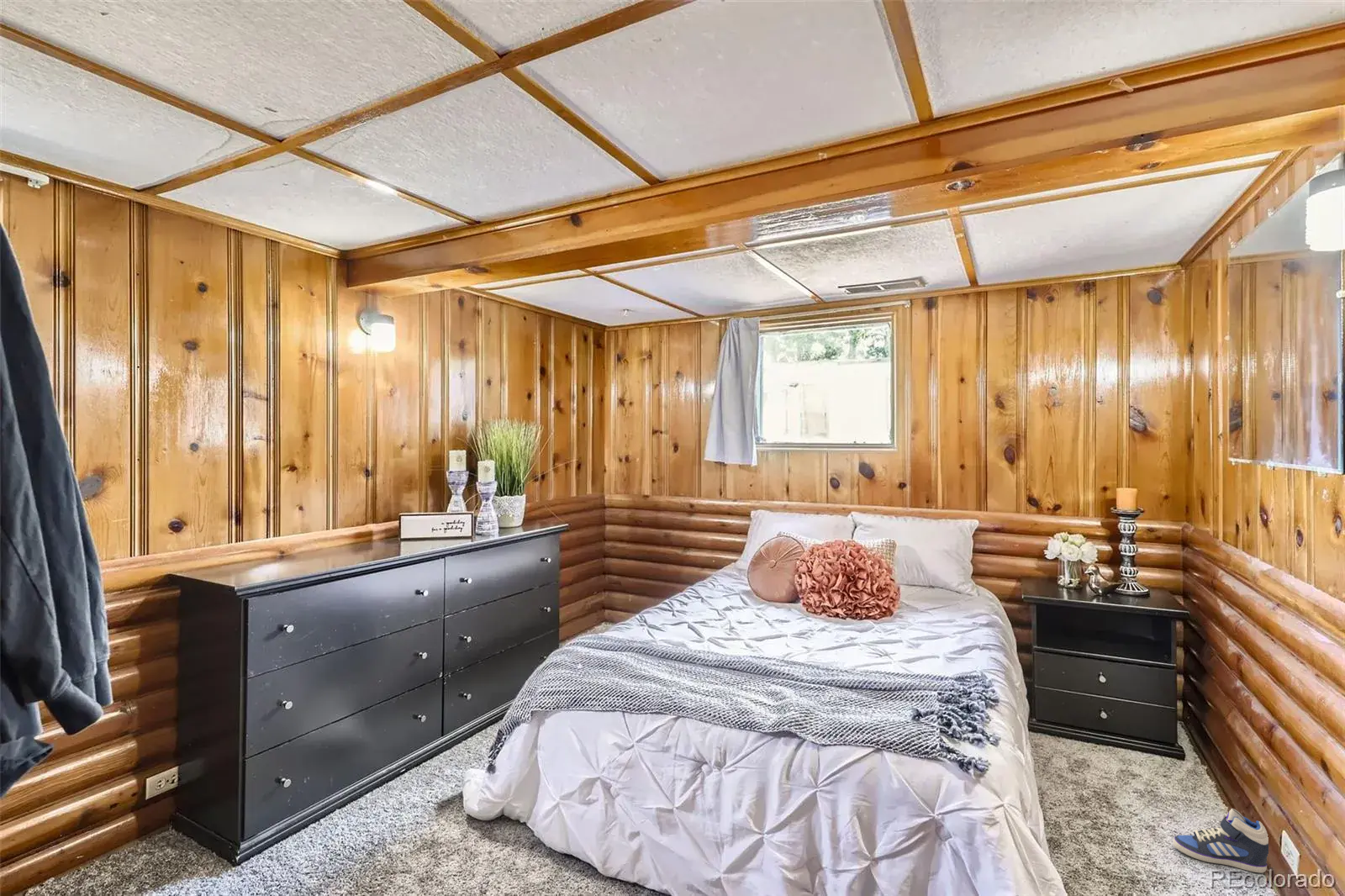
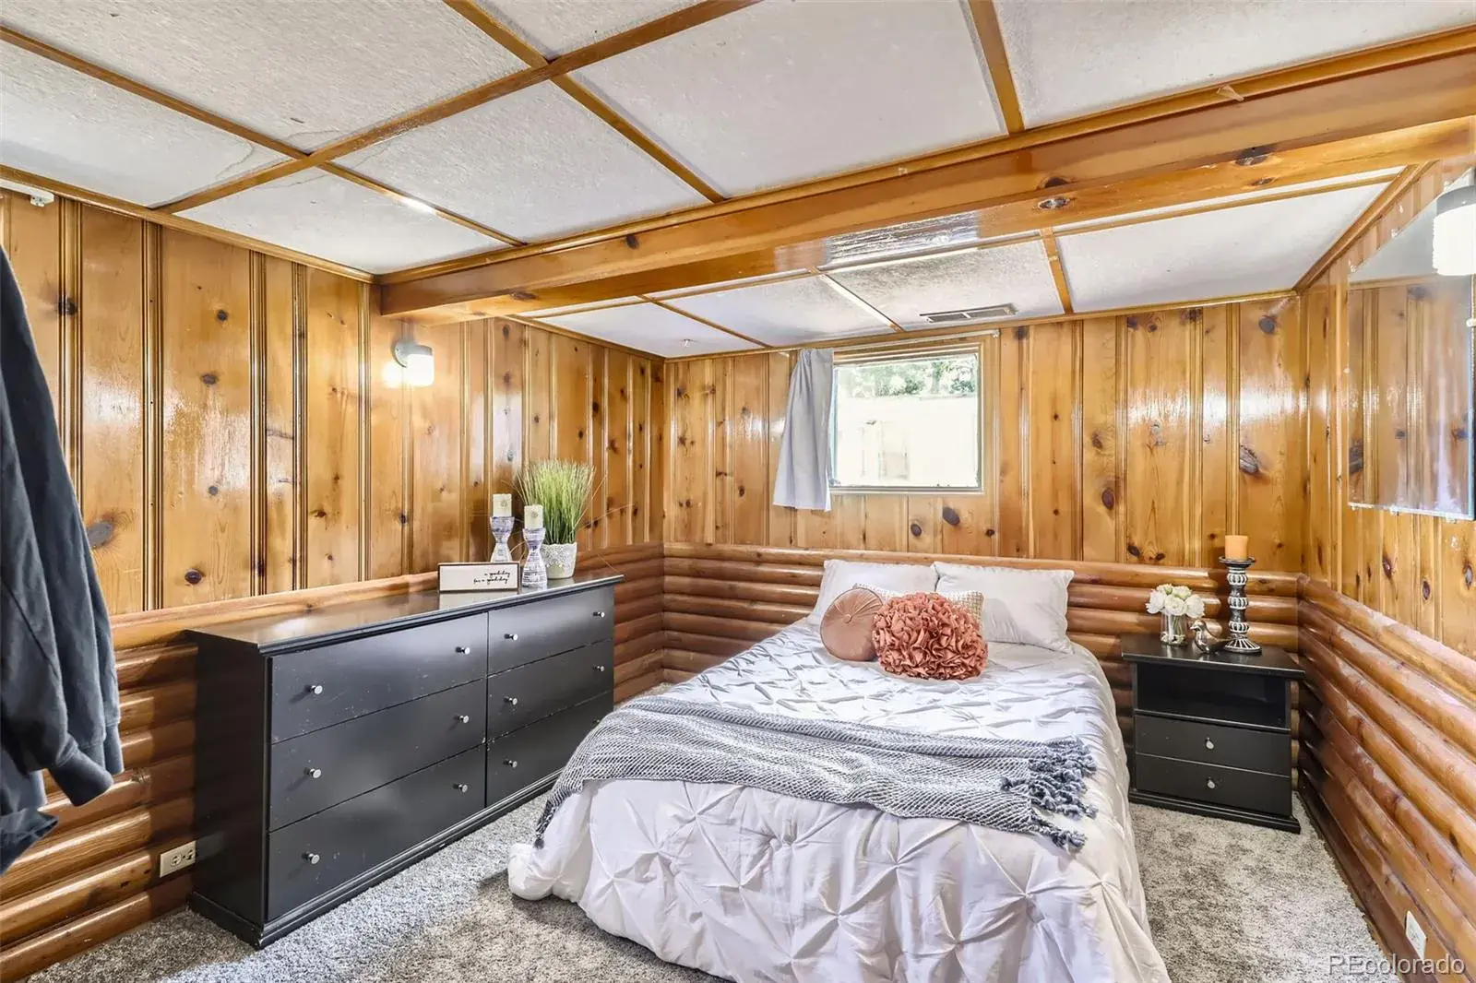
- sneaker [1173,808,1269,873]
